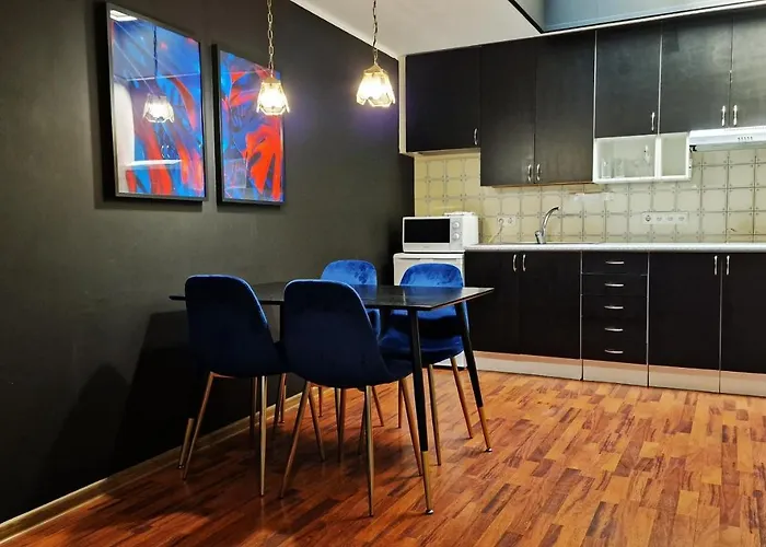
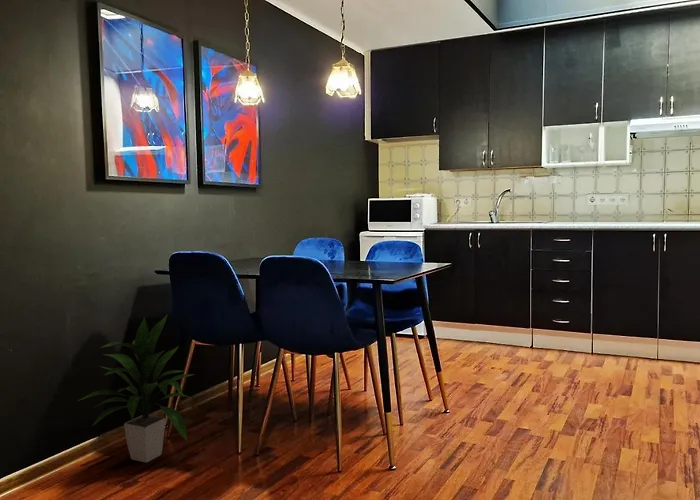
+ indoor plant [77,313,195,463]
